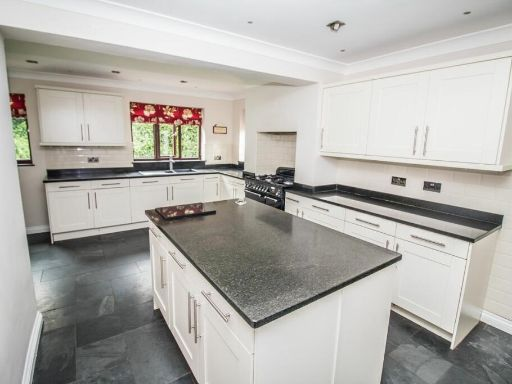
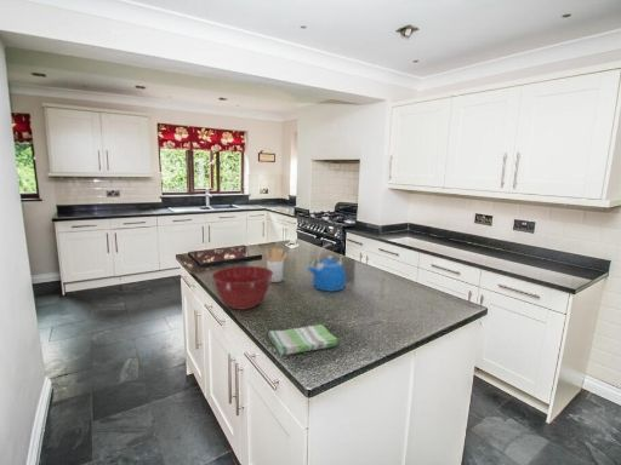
+ kettle [307,242,347,293]
+ dish towel [267,323,340,356]
+ utensil holder [263,247,289,283]
+ mixing bowl [211,265,273,311]
